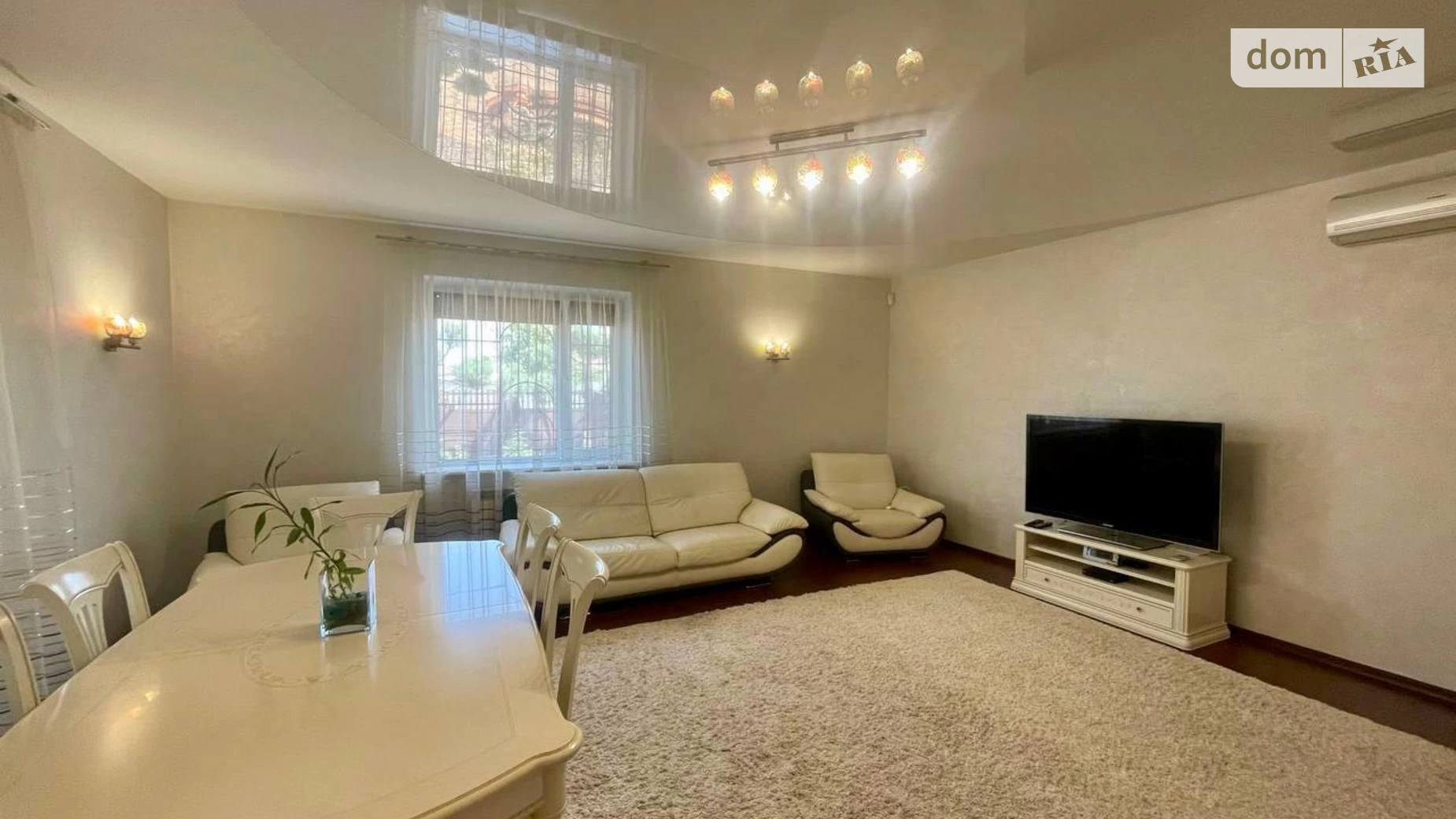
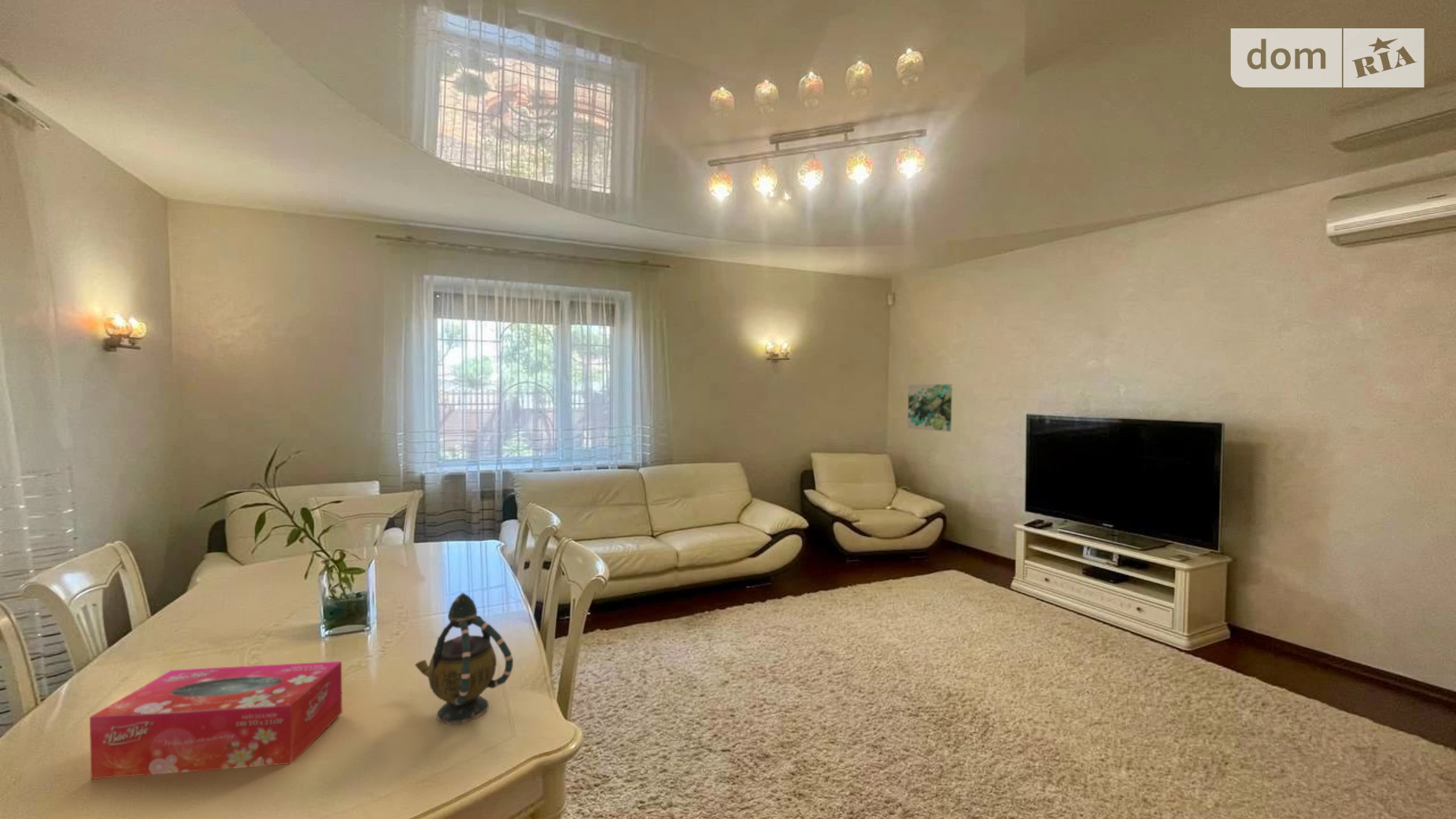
+ teapot [414,592,514,725]
+ tissue box [89,661,343,780]
+ wall art [907,384,953,432]
